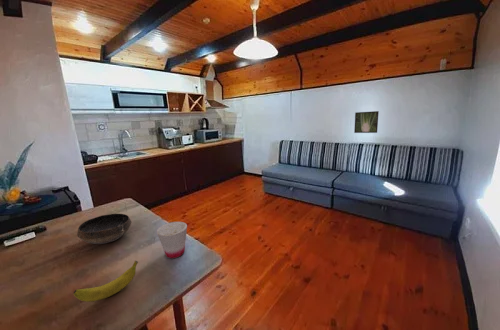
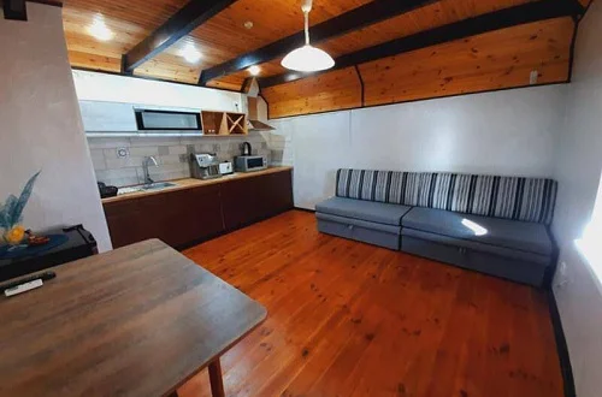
- cup [156,221,188,259]
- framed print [353,110,380,134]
- banana [72,260,139,303]
- bowl [76,213,132,245]
